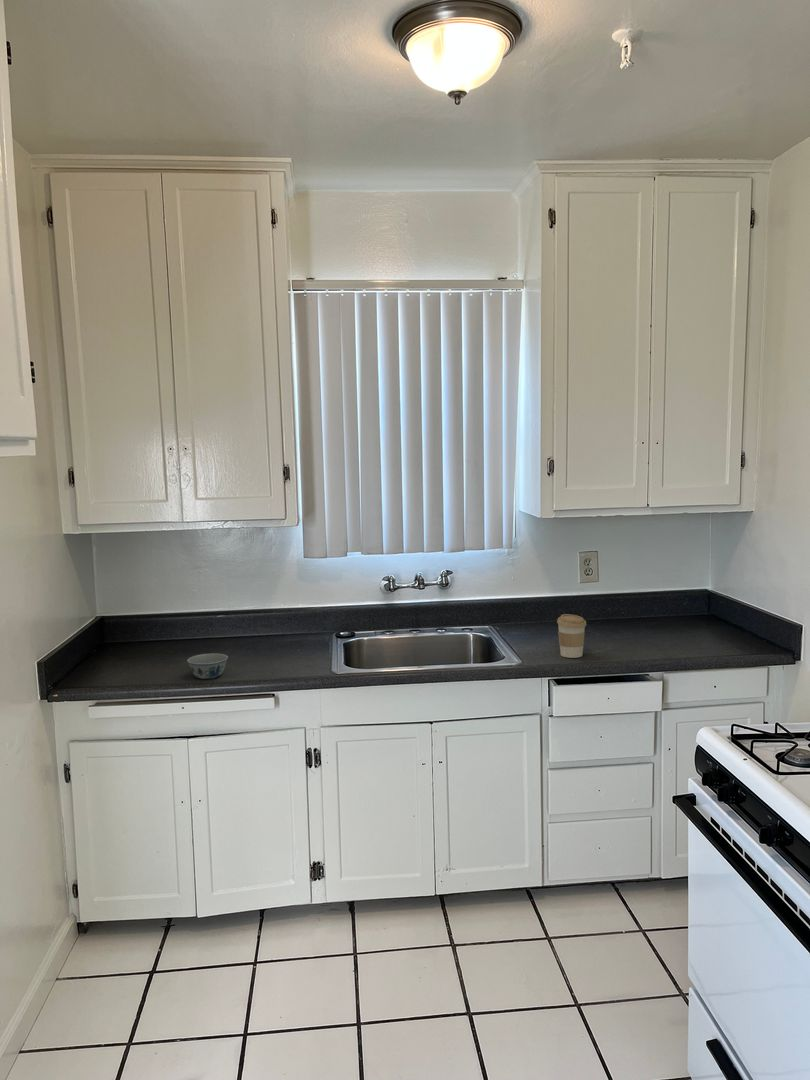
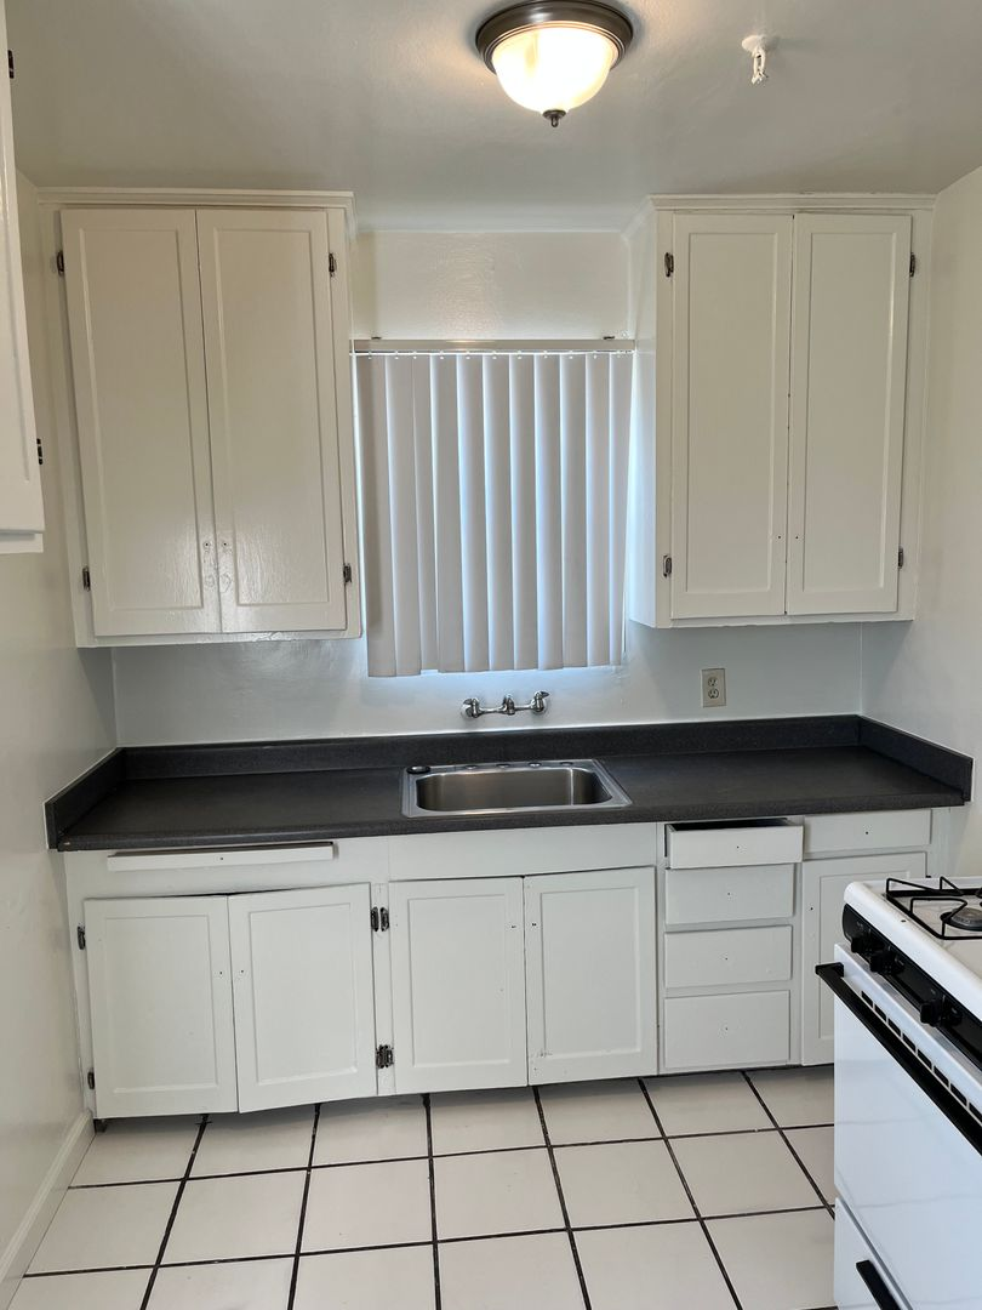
- bowl [186,652,229,680]
- coffee cup [556,613,587,659]
